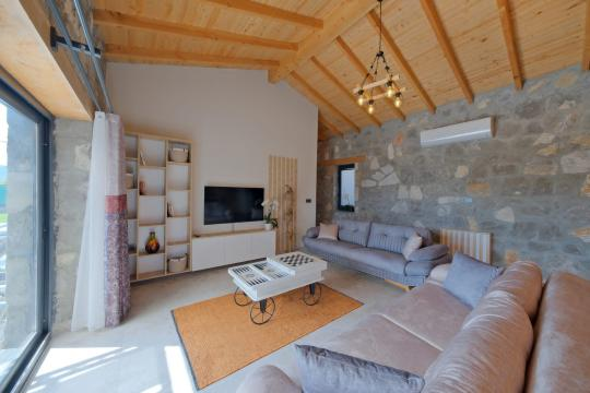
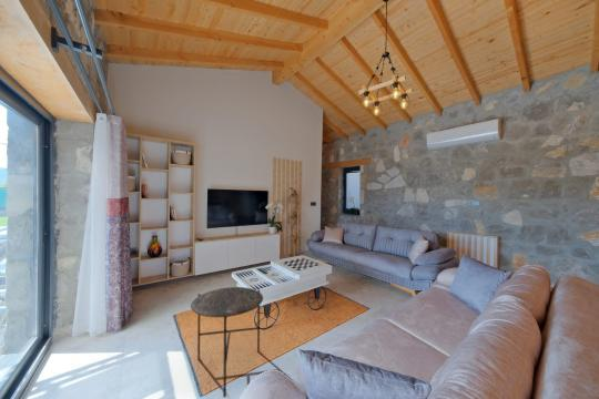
+ side table [190,286,264,398]
